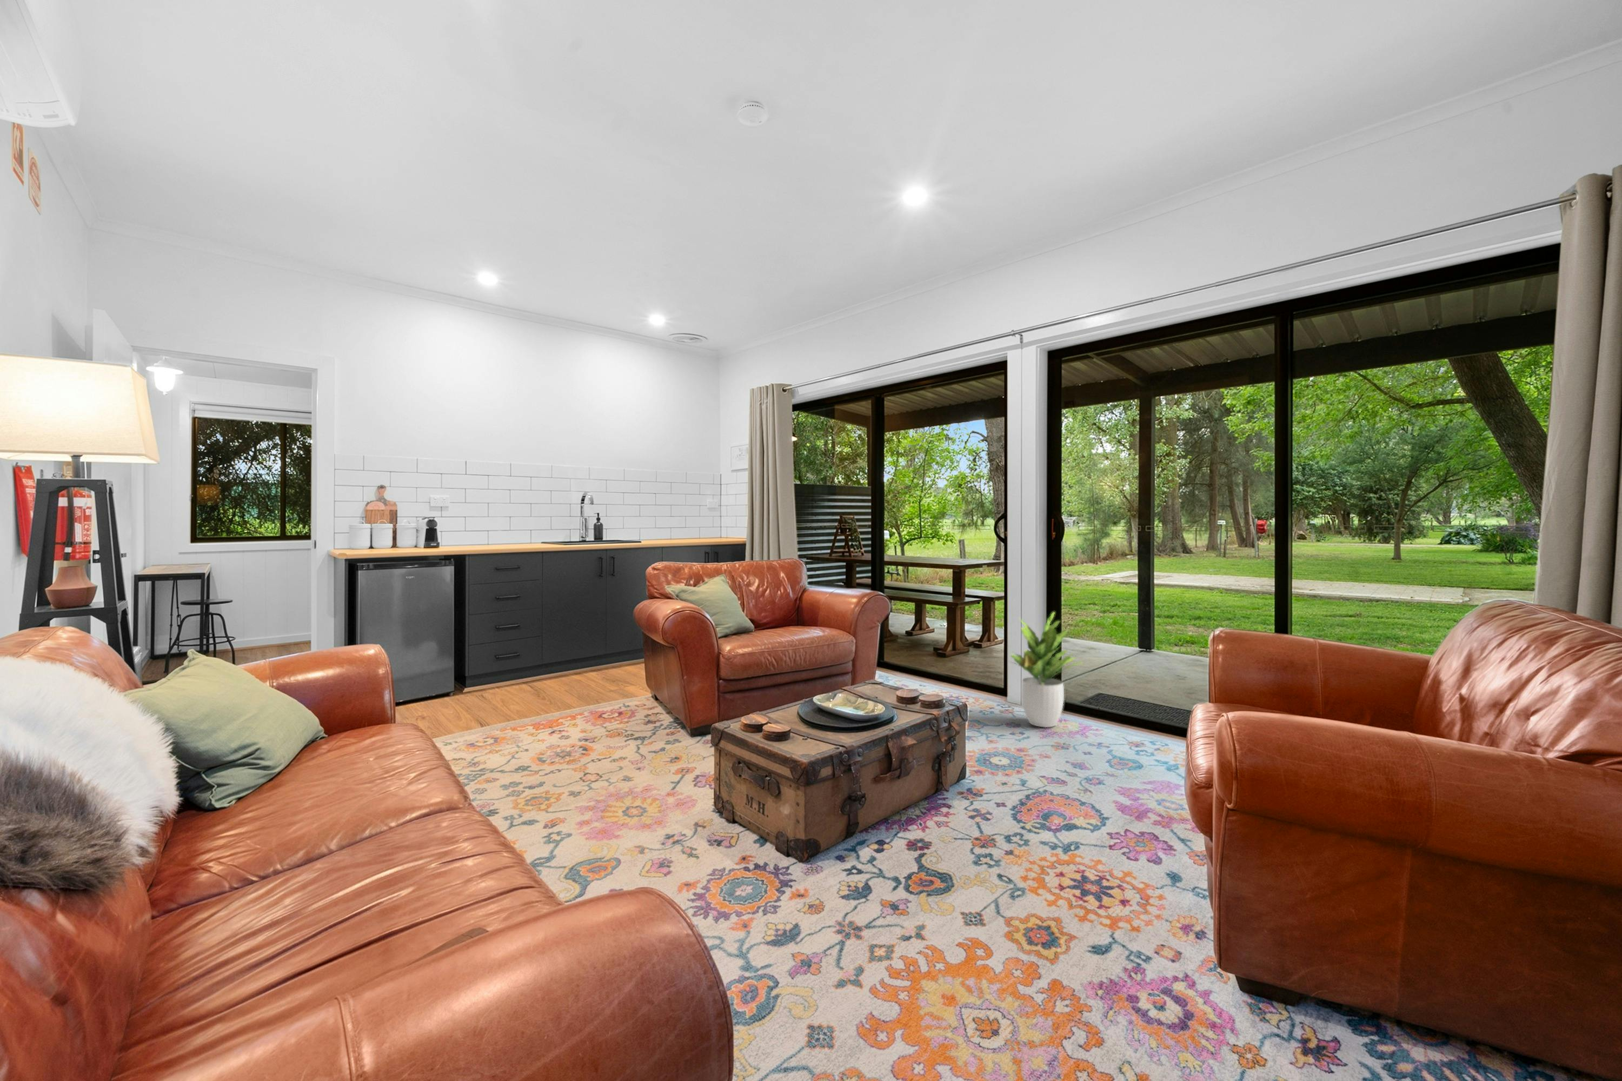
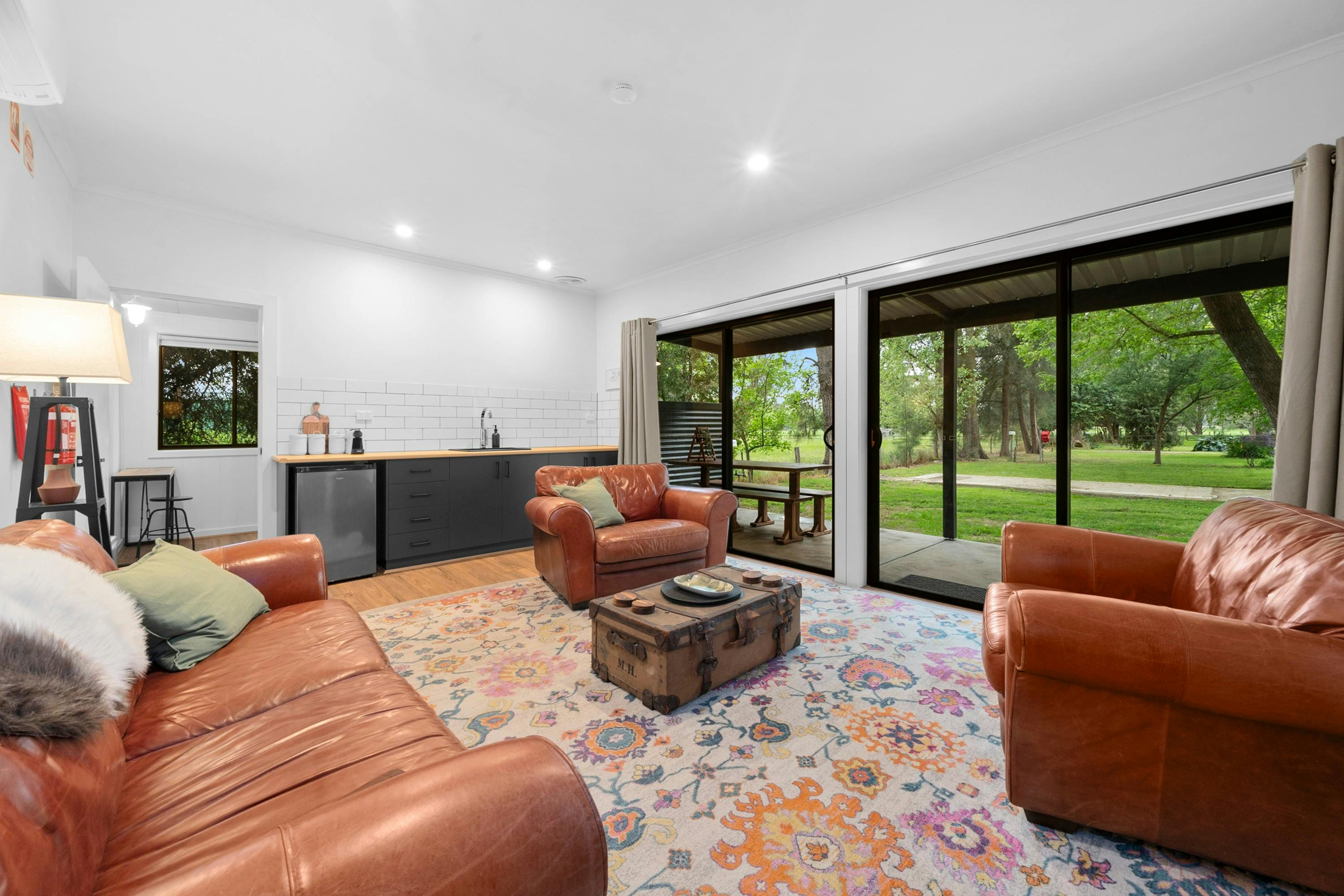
- potted plant [1008,612,1085,728]
